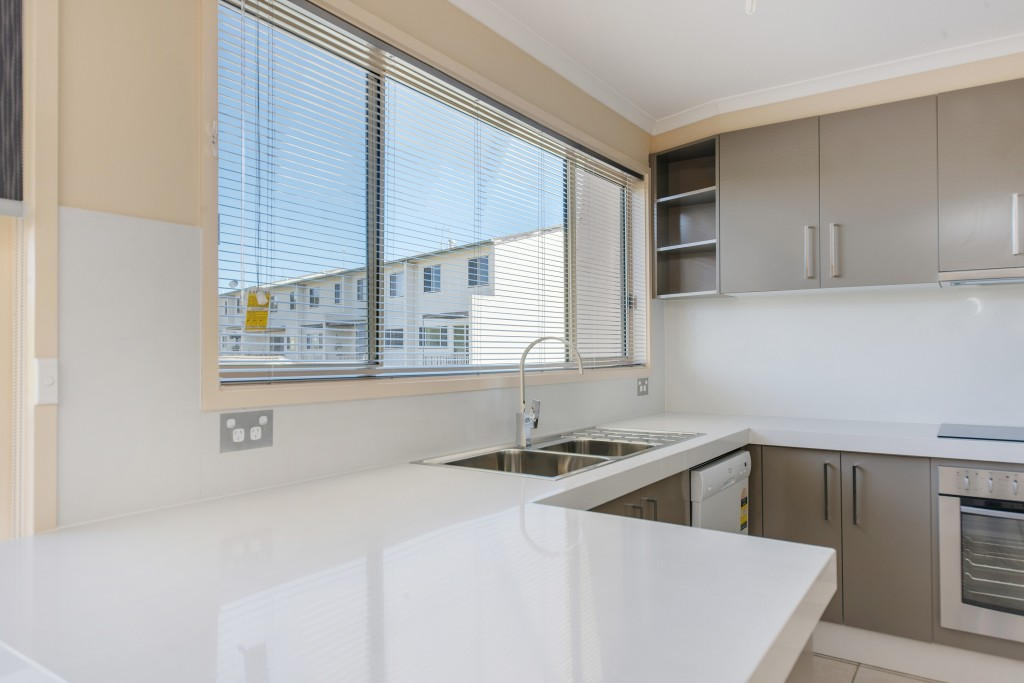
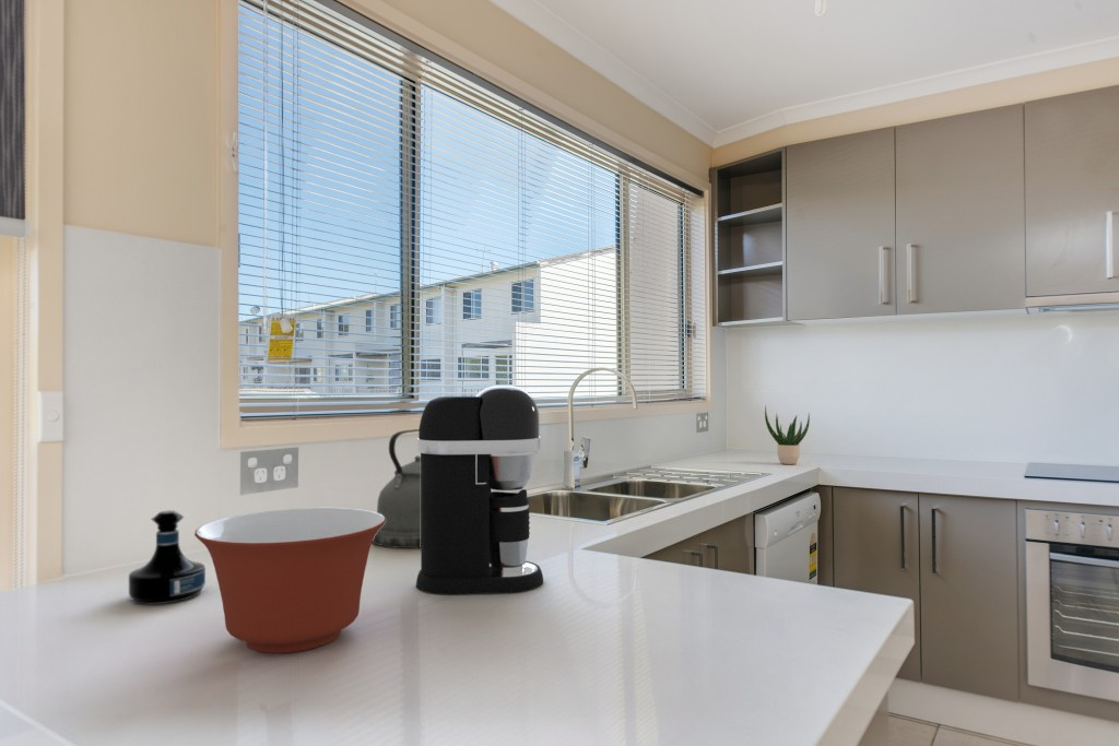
+ mixing bowl [193,507,386,654]
+ coffee maker [415,384,544,595]
+ tequila bottle [128,509,207,605]
+ potted plant [764,405,811,465]
+ kettle [372,428,421,549]
